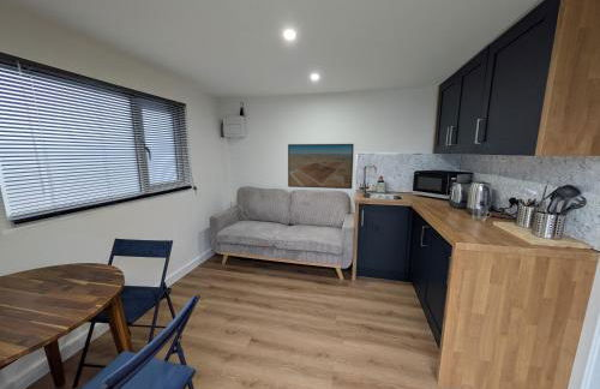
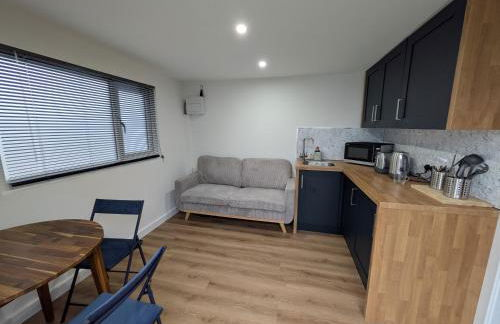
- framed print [287,143,355,190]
